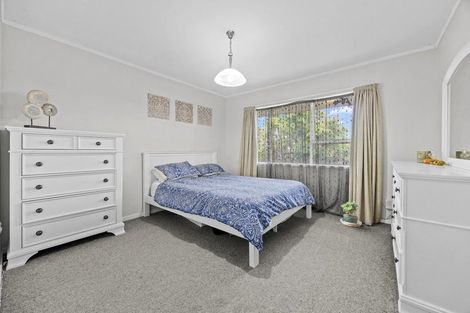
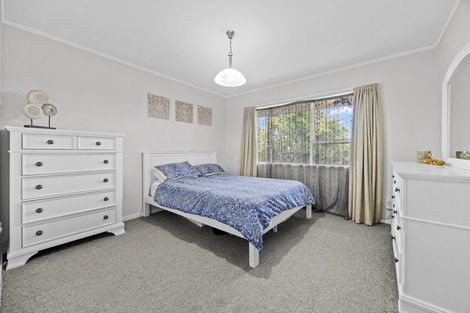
- potted plant [336,201,363,228]
